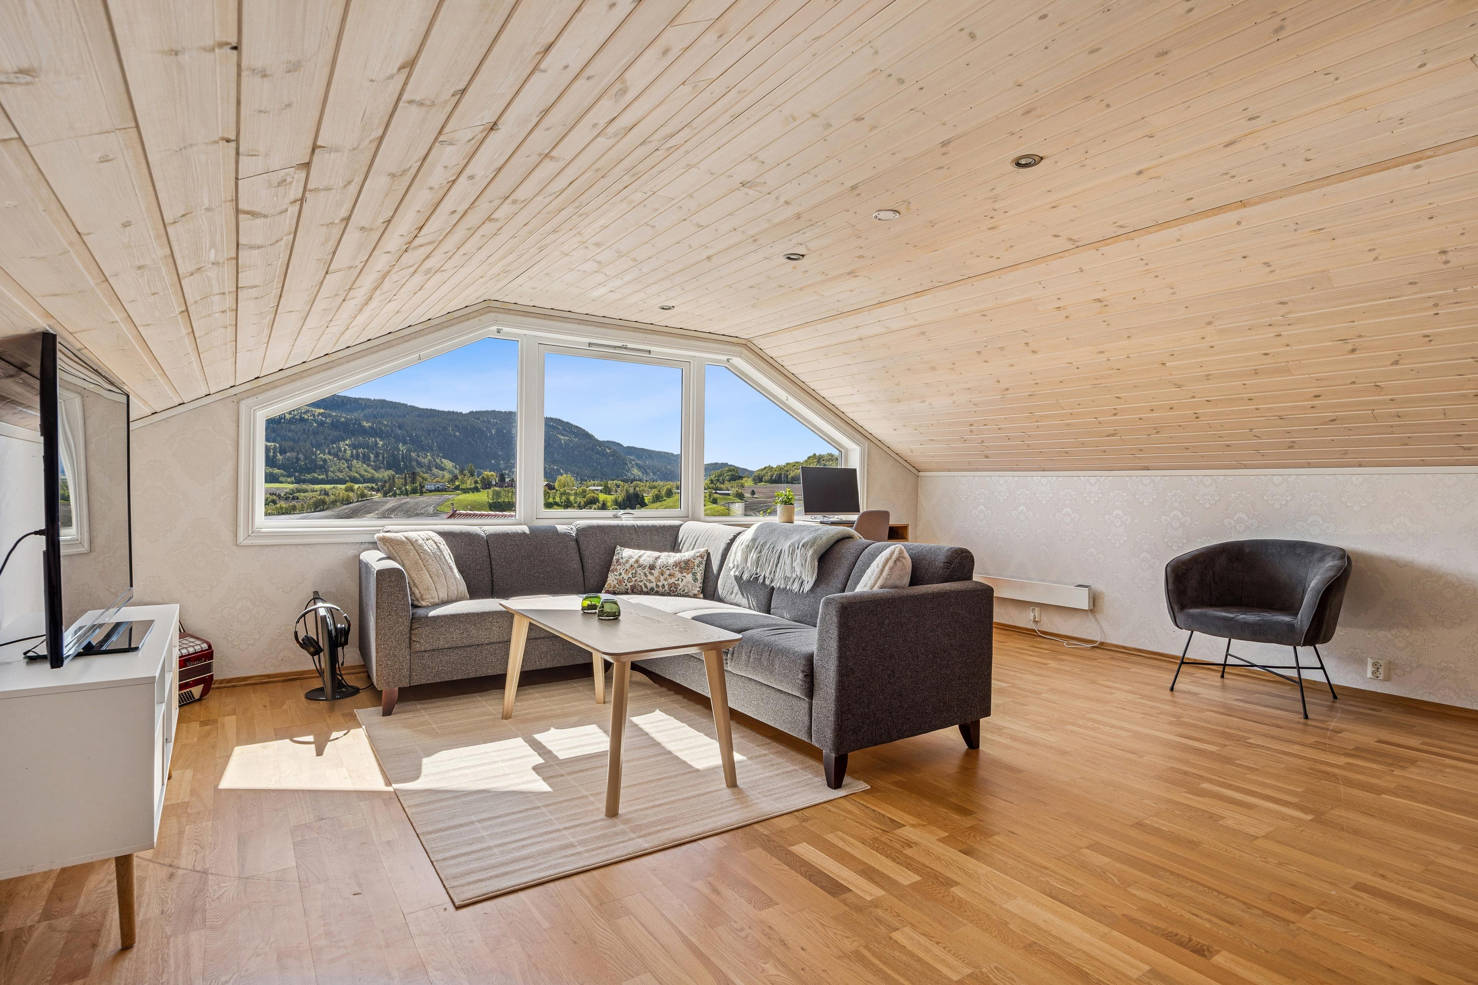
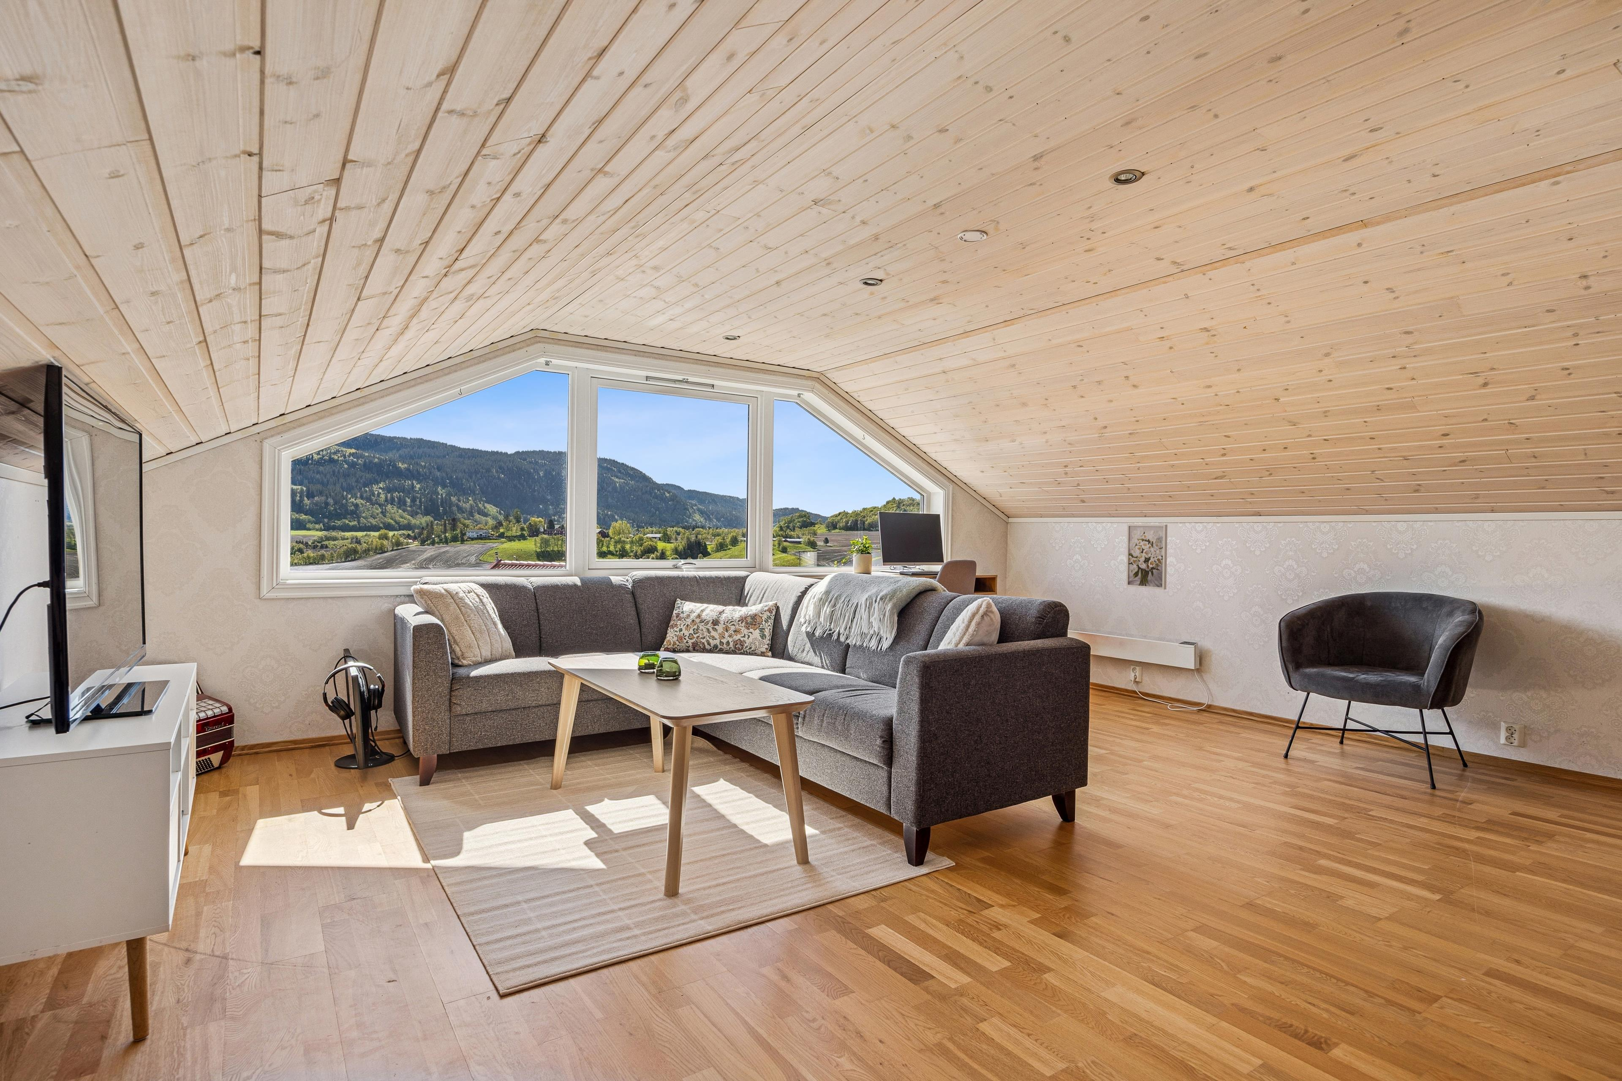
+ wall art [1126,524,1168,590]
